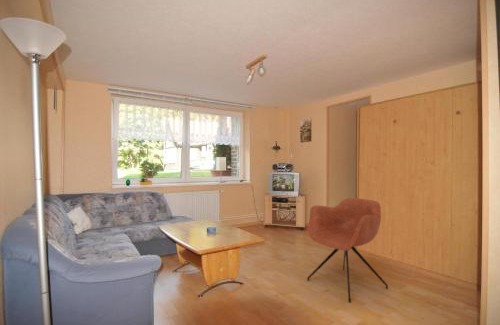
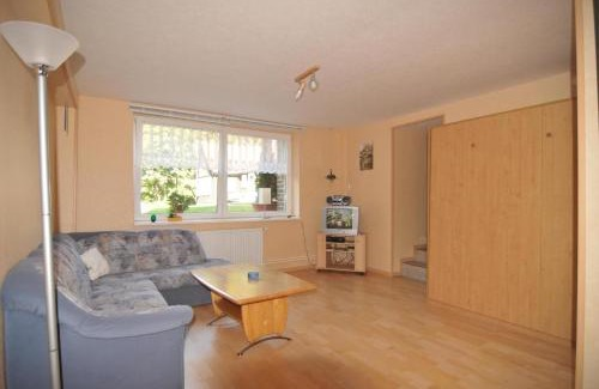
- armchair [306,197,389,304]
